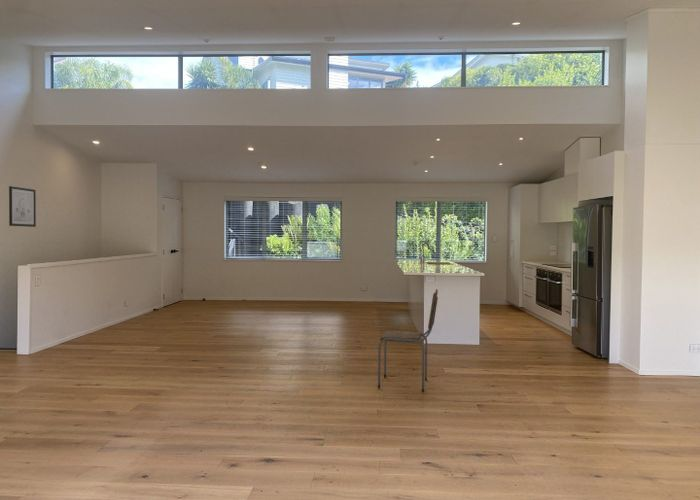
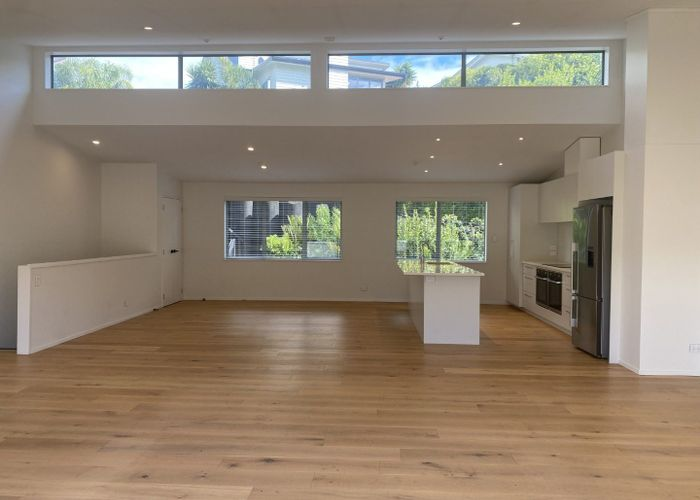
- wall art [8,185,37,228]
- dining chair [377,288,439,392]
